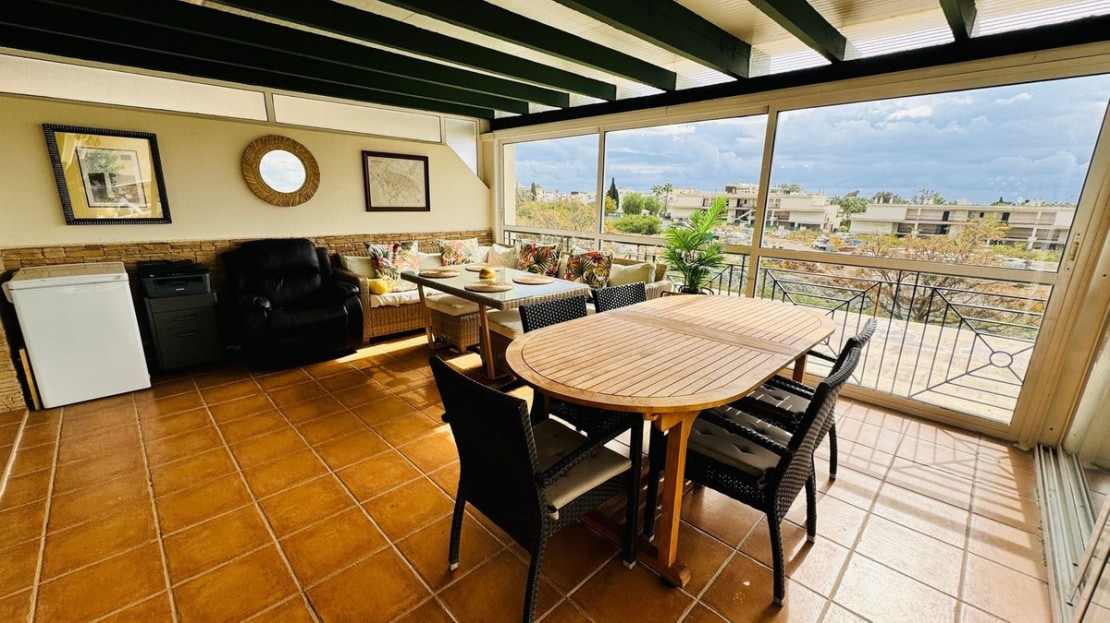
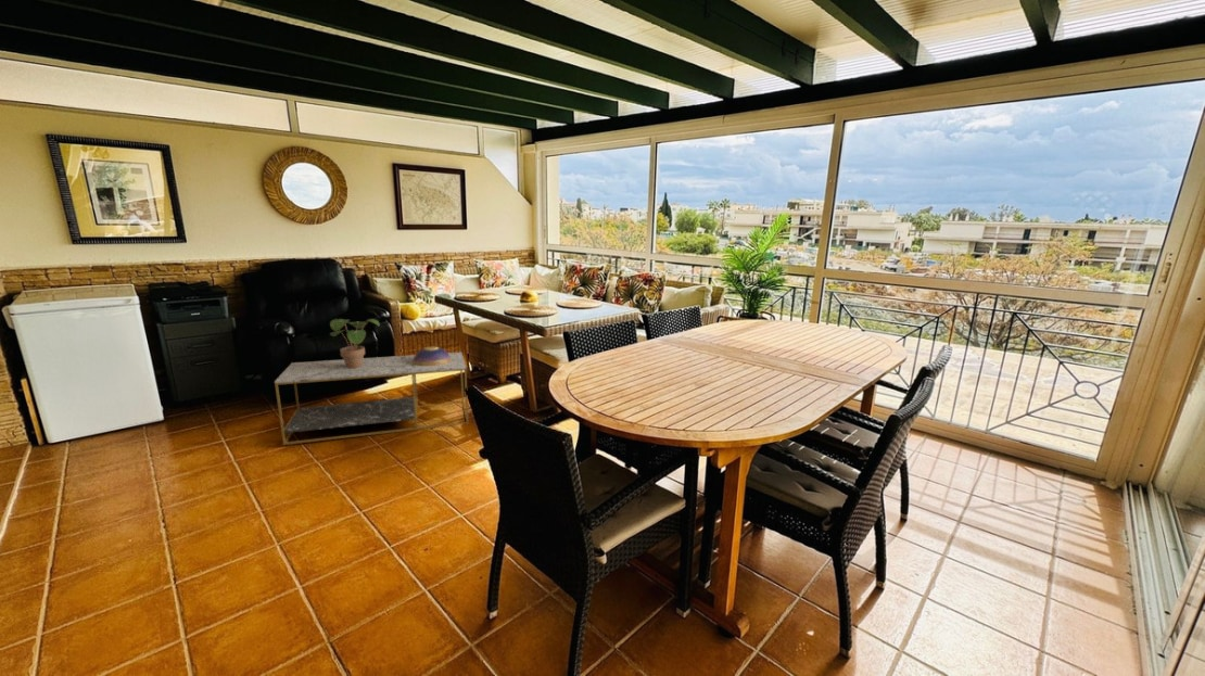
+ coffee table [274,352,469,446]
+ decorative bowl [414,346,451,366]
+ potted plant [329,318,381,369]
